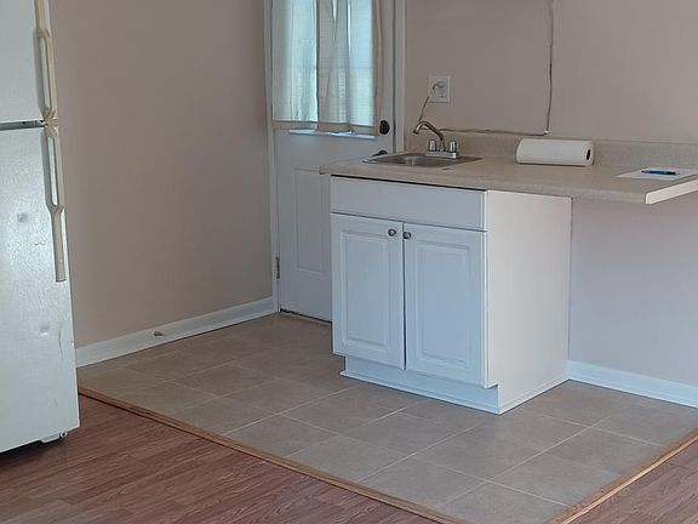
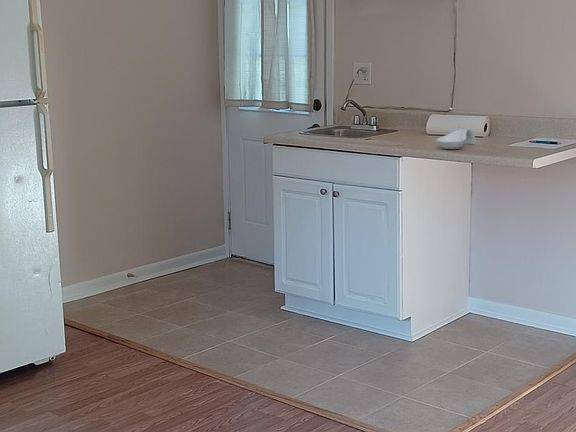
+ spoon rest [435,128,477,150]
